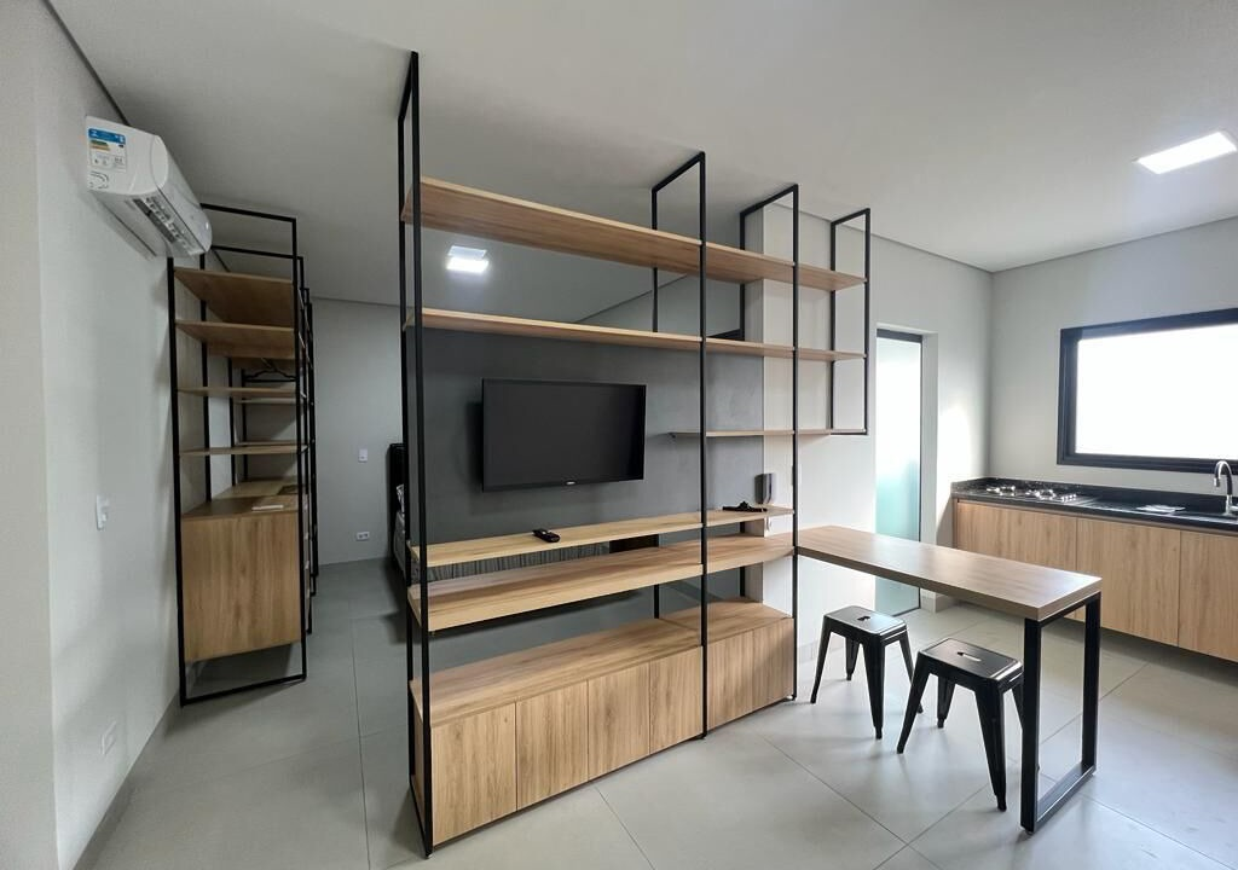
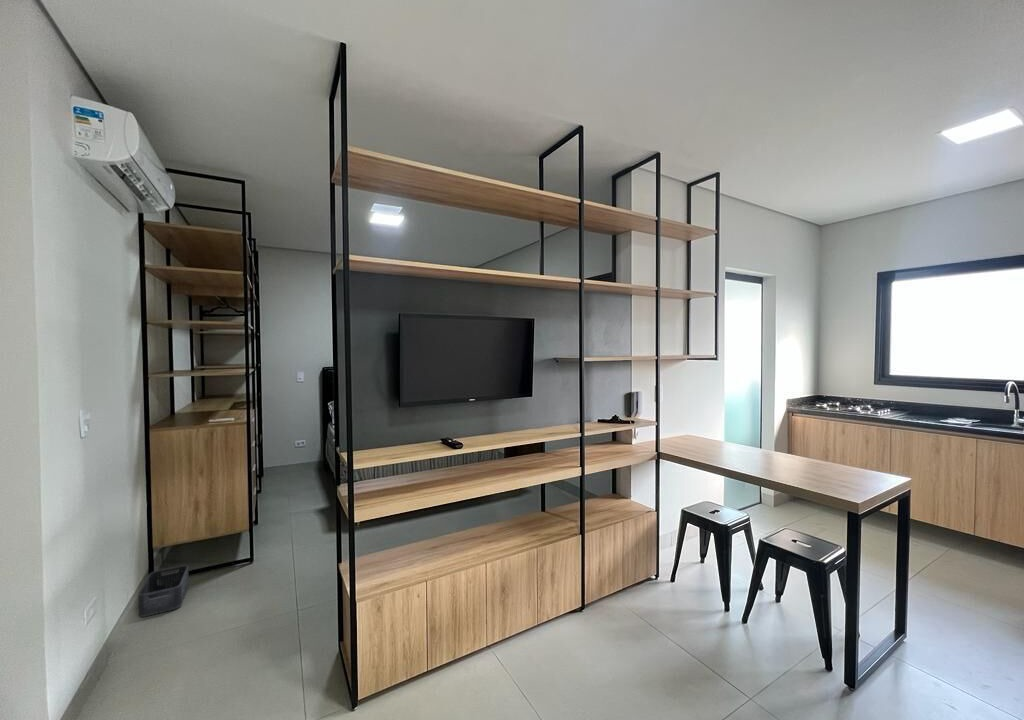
+ storage bin [137,564,190,618]
